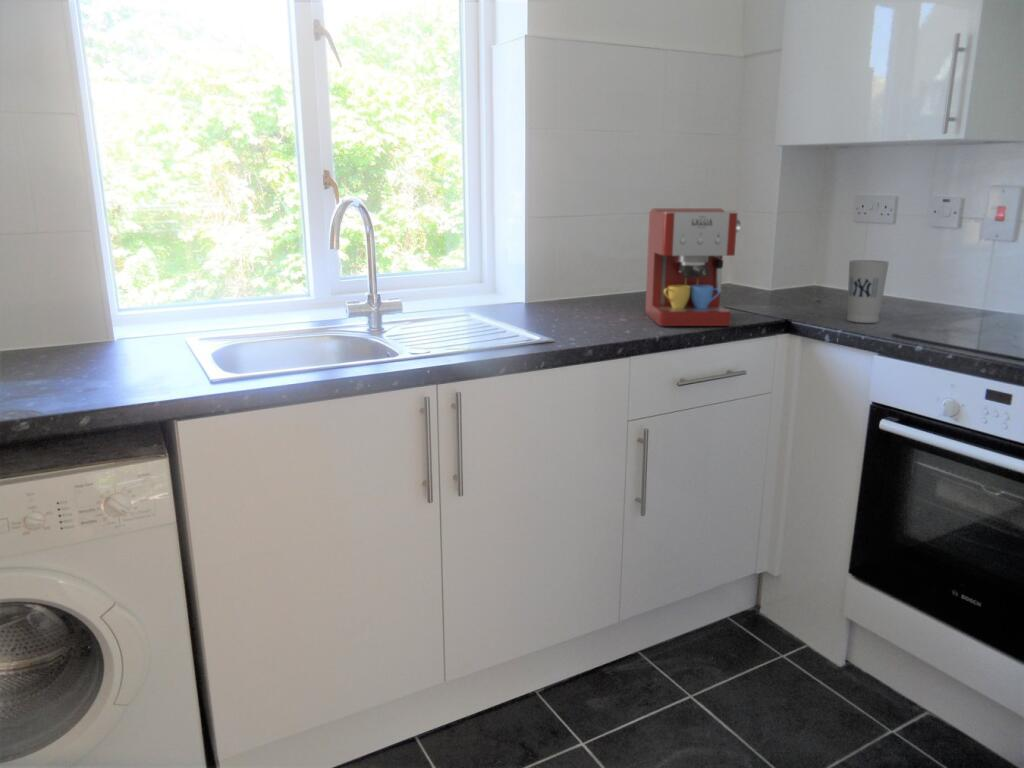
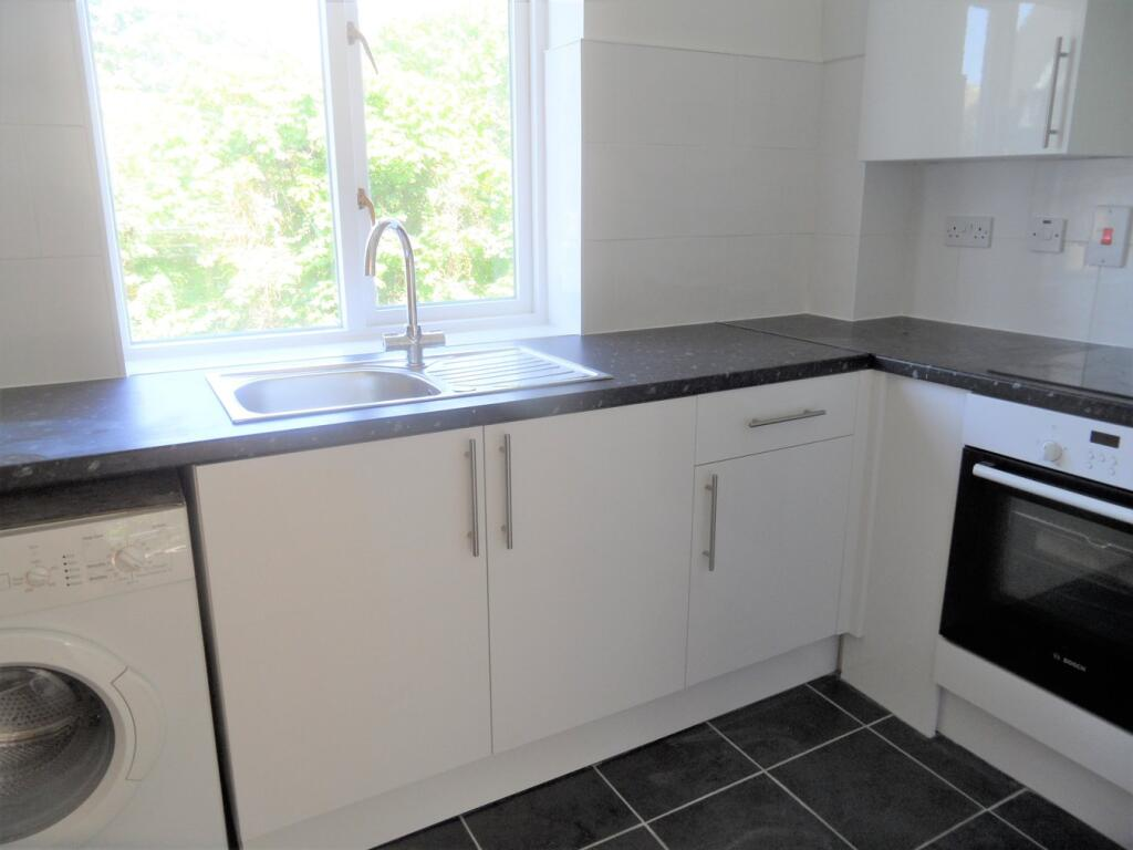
- coffee maker [644,207,742,327]
- cup [846,259,890,324]
